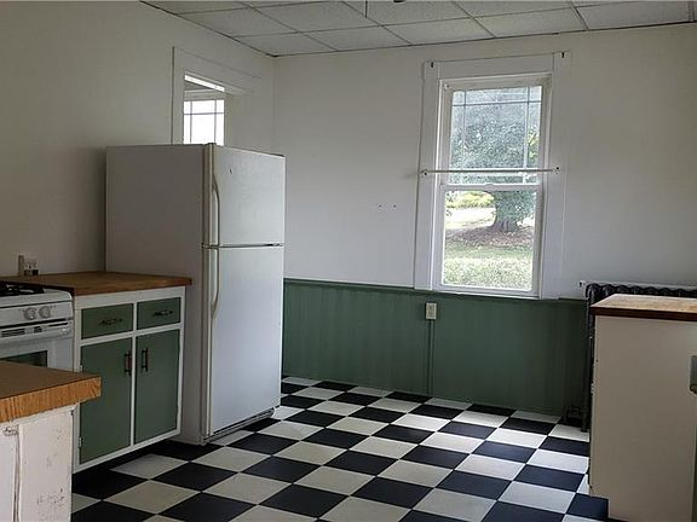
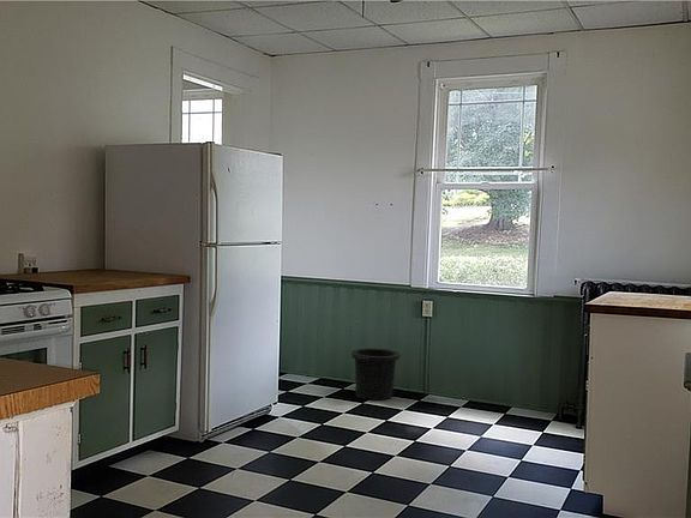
+ trash can [350,348,401,402]
